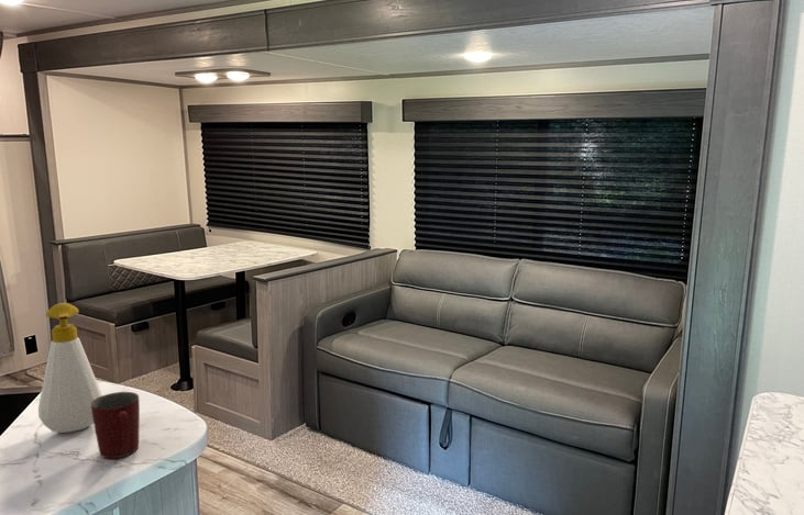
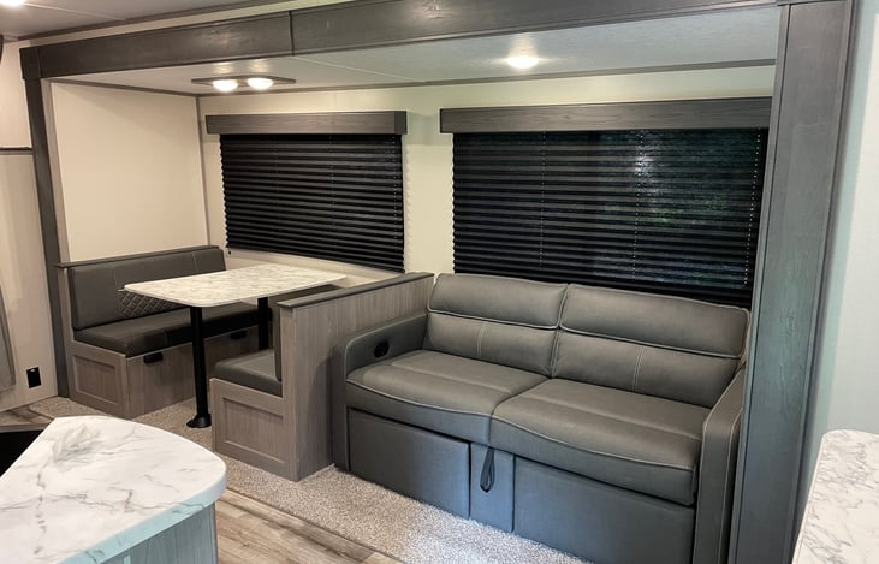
- soap bottle [37,302,103,434]
- mug [91,391,141,459]
